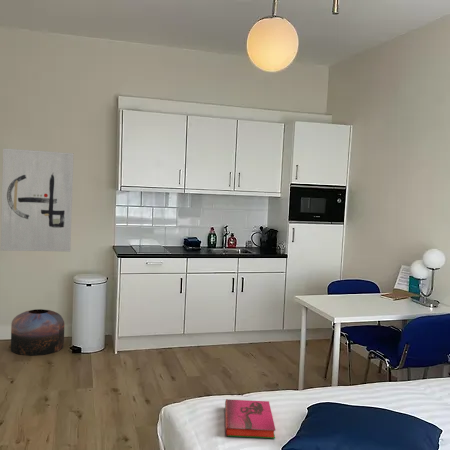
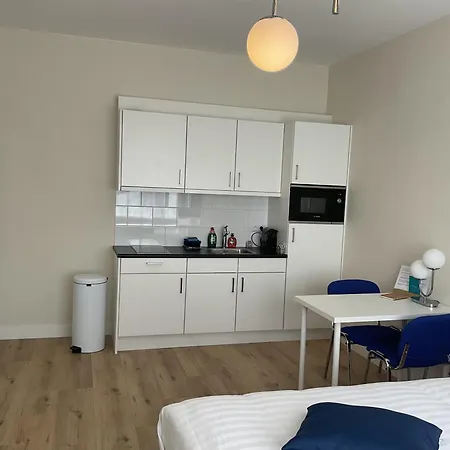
- pouf [10,308,66,356]
- wall art [0,147,75,253]
- hardback book [224,398,277,439]
